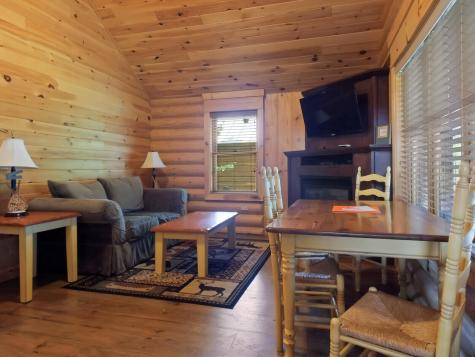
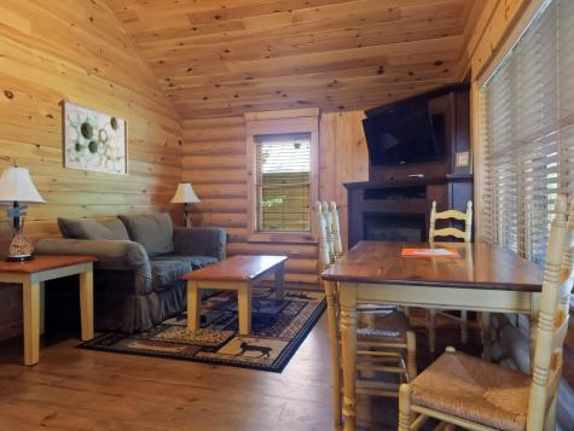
+ wall art [60,98,129,176]
